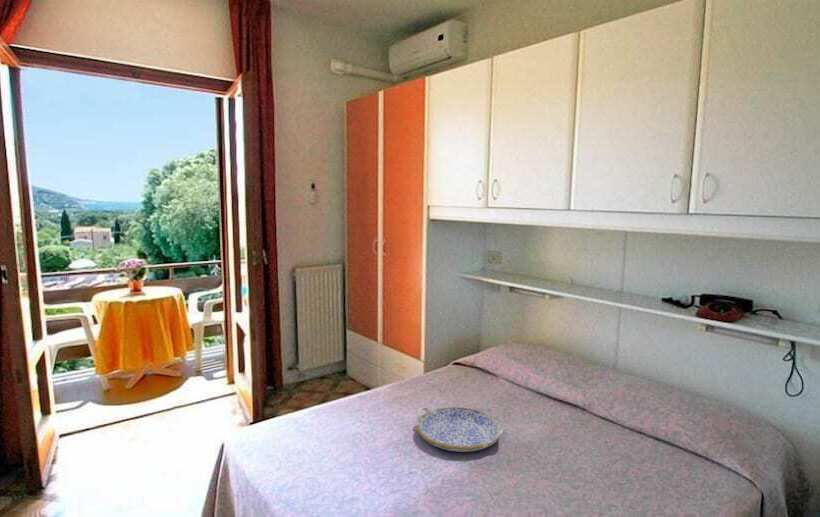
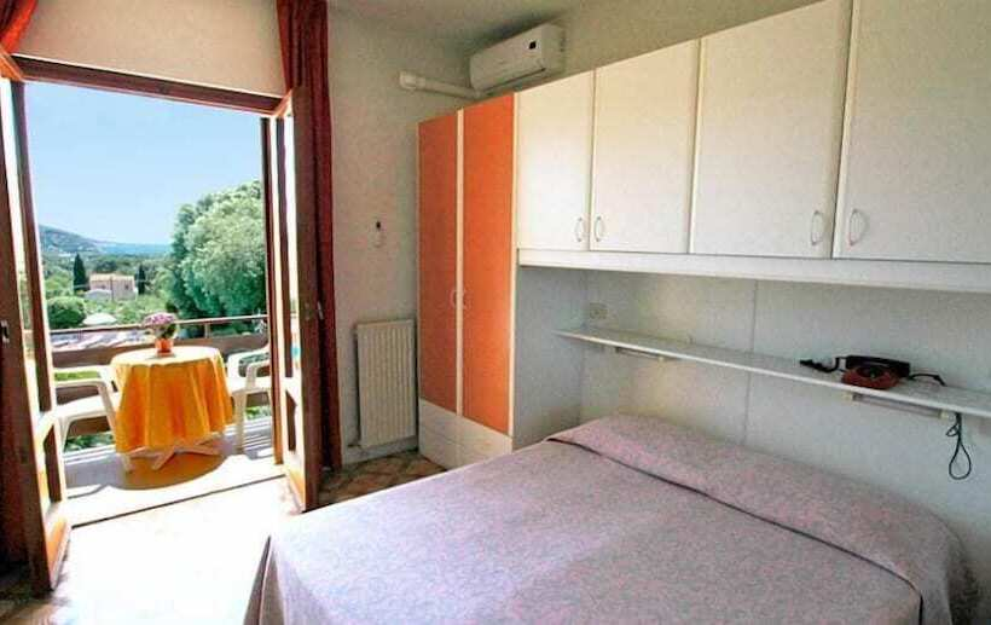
- serving tray [415,406,504,453]
